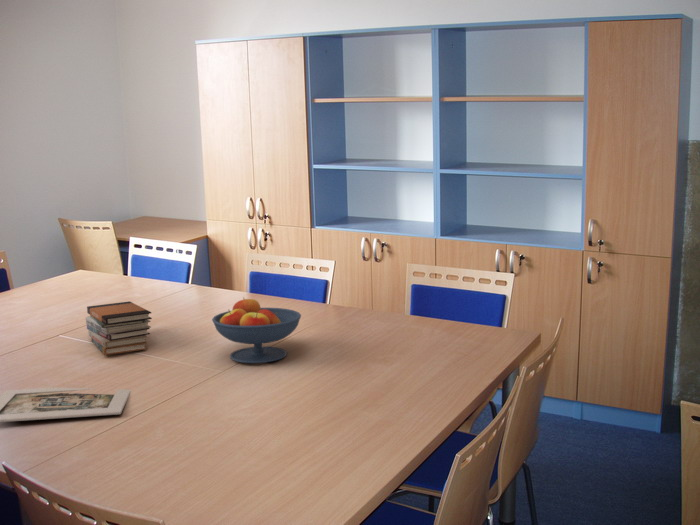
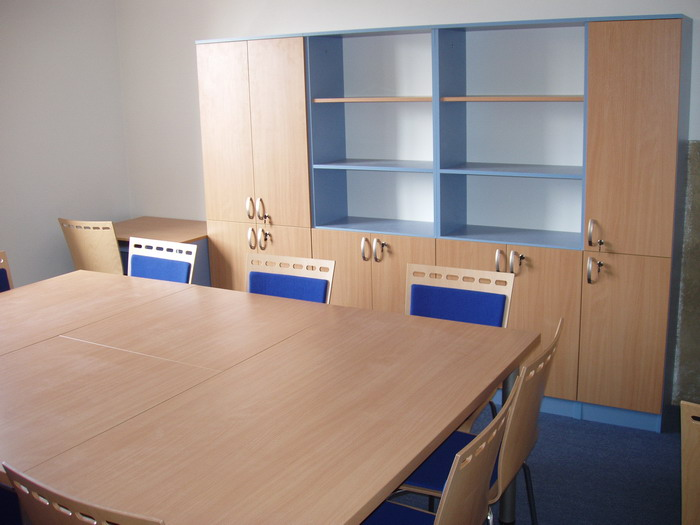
- fruit bowl [211,296,302,364]
- book stack [85,300,153,356]
- picture frame [0,386,131,423]
